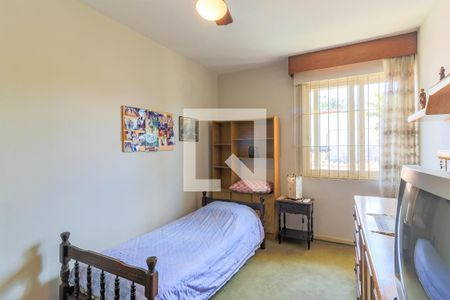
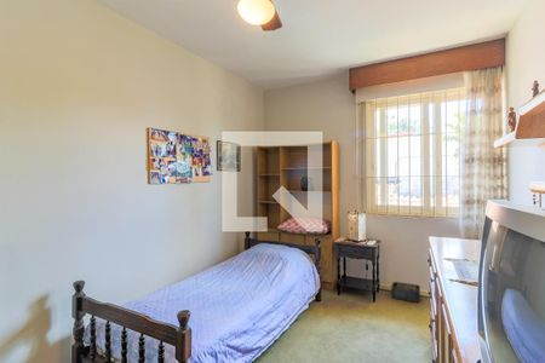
+ storage bin [390,281,421,304]
